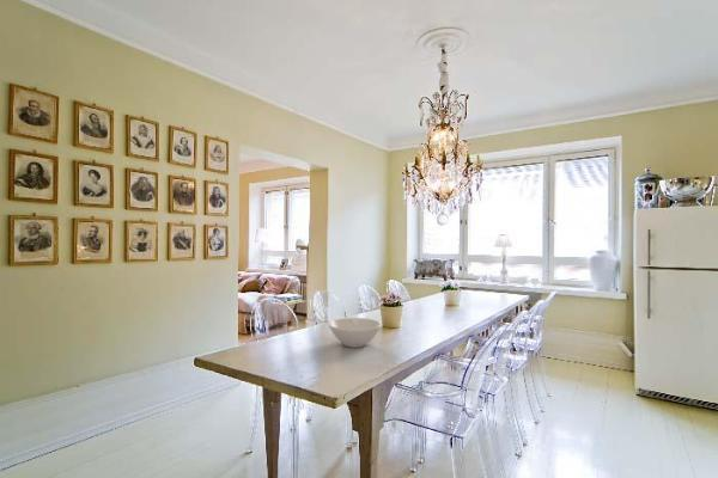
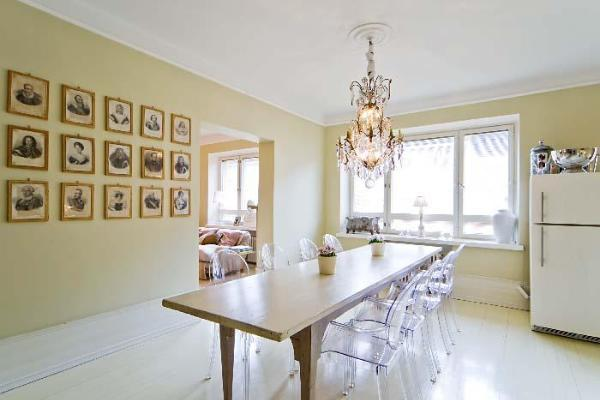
- bowl [328,317,382,349]
